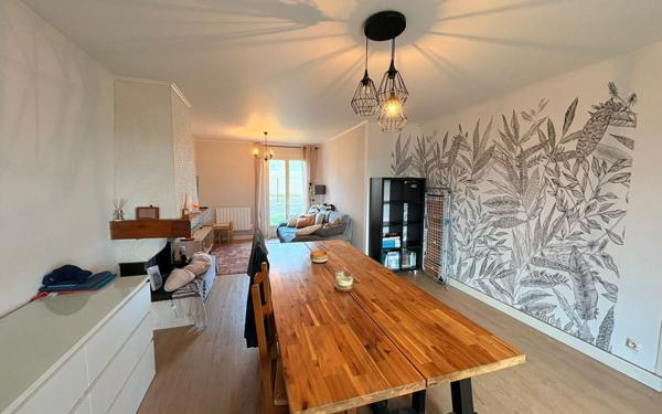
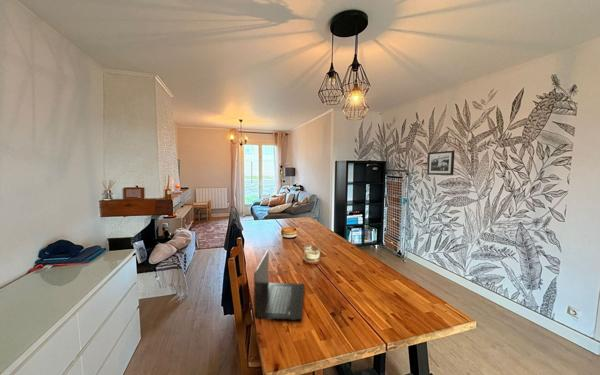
+ laptop [253,248,305,321]
+ picture frame [426,150,456,176]
